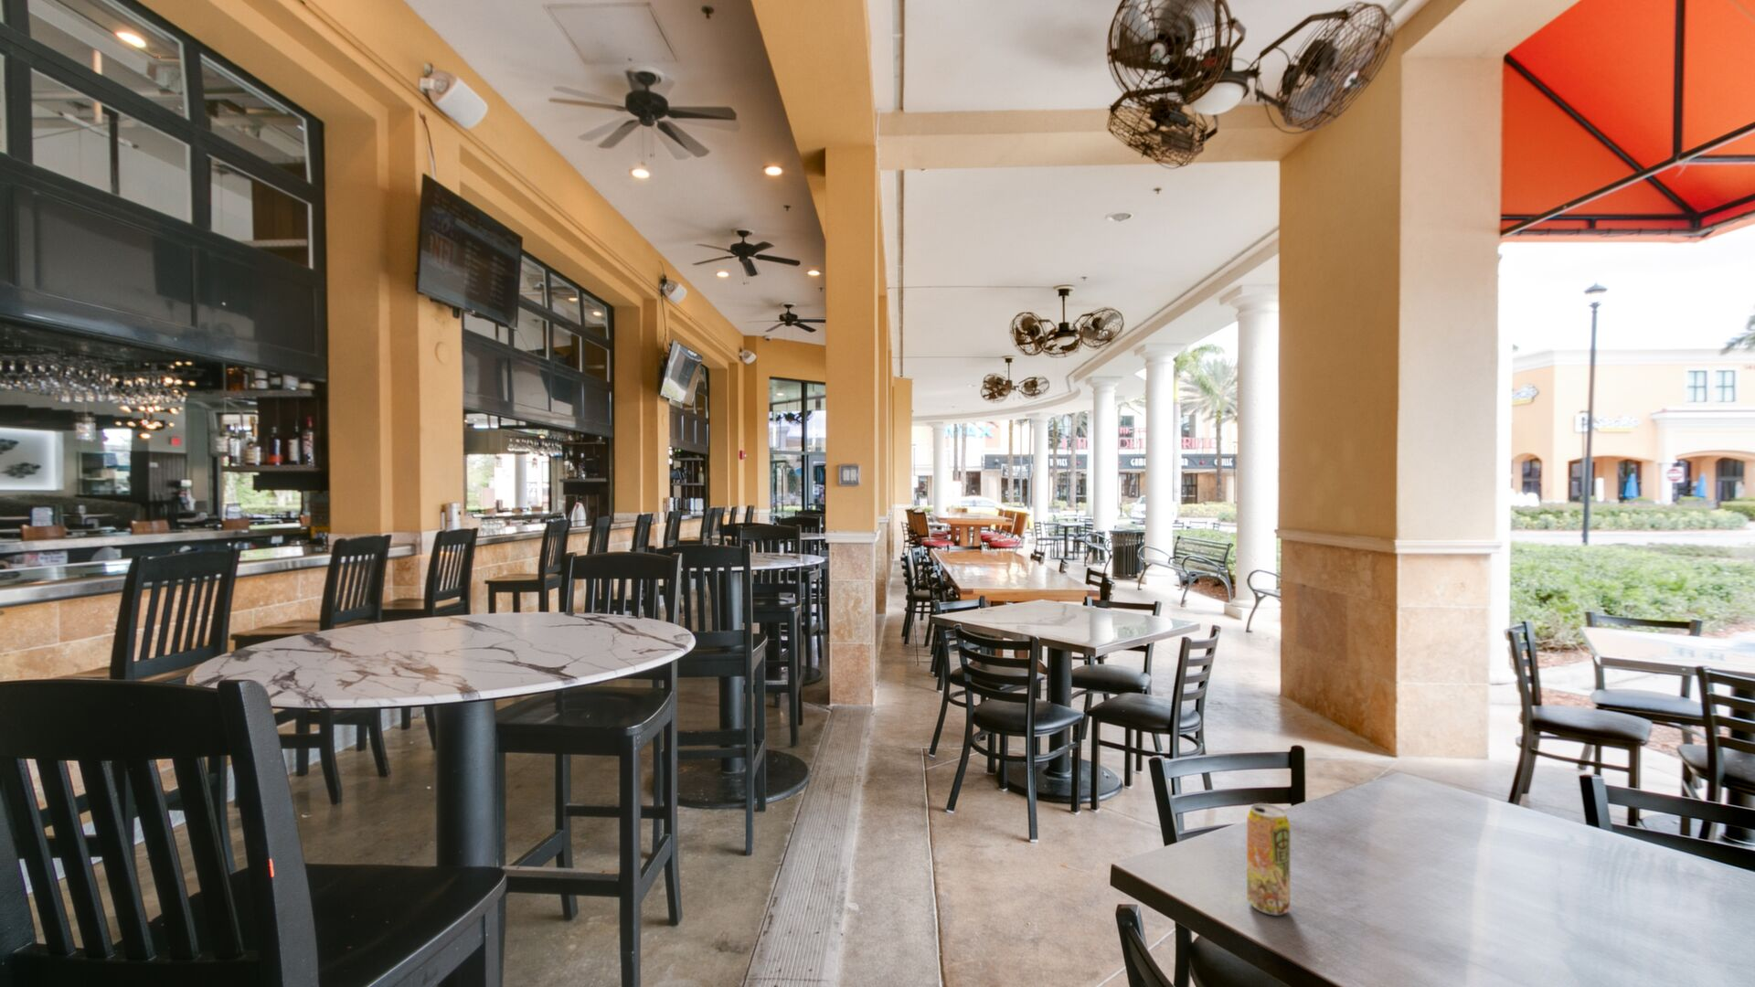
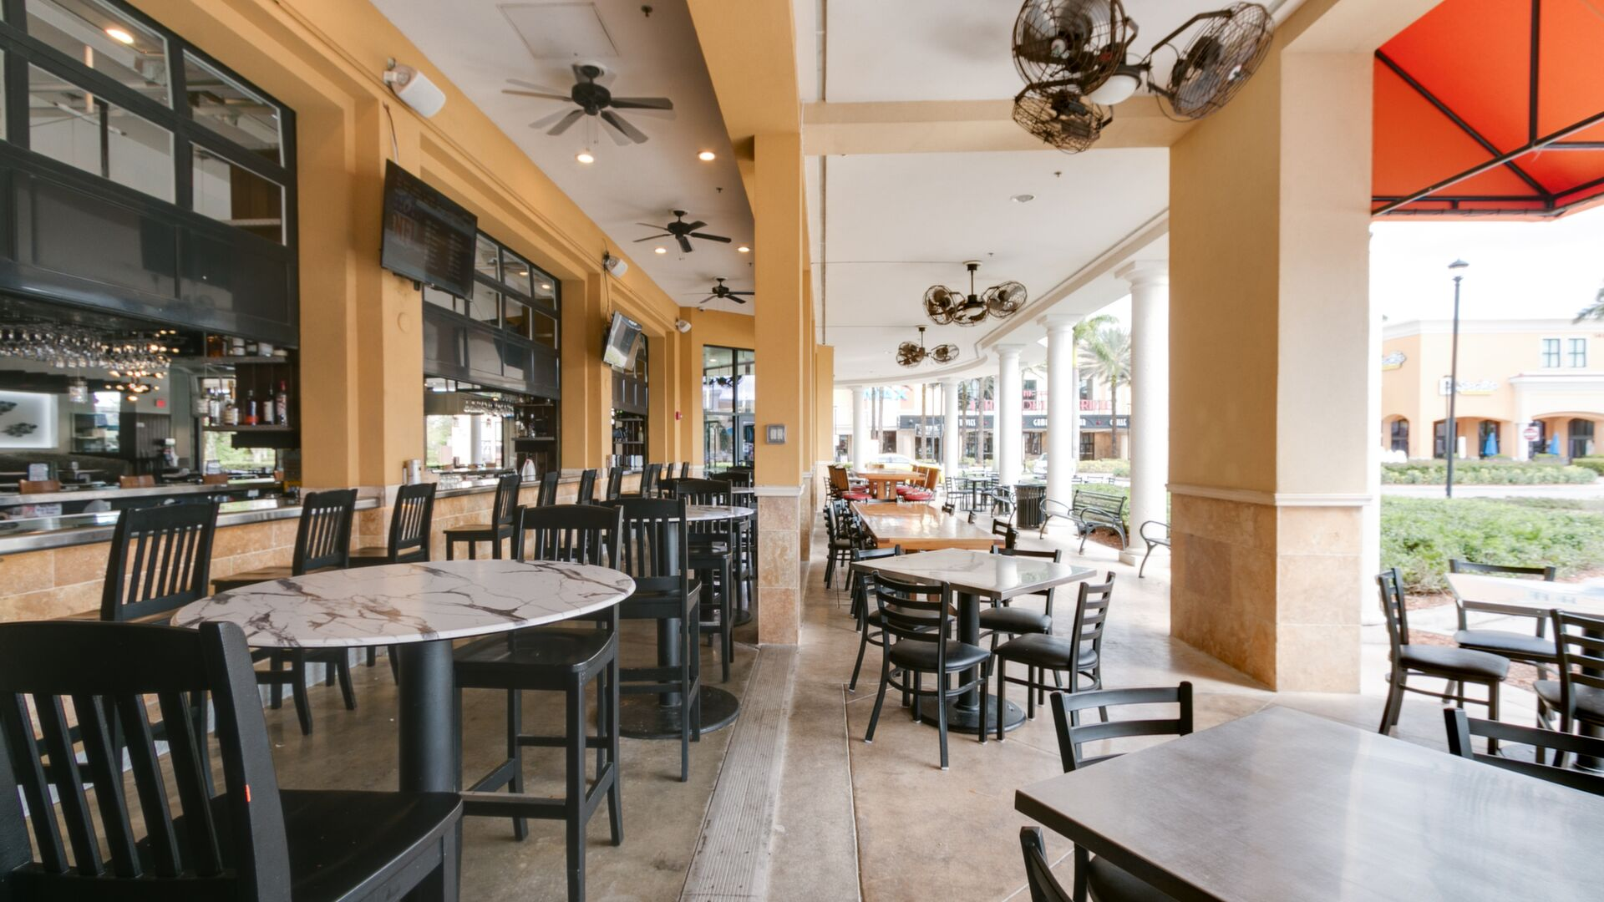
- beverage can [1246,803,1291,917]
